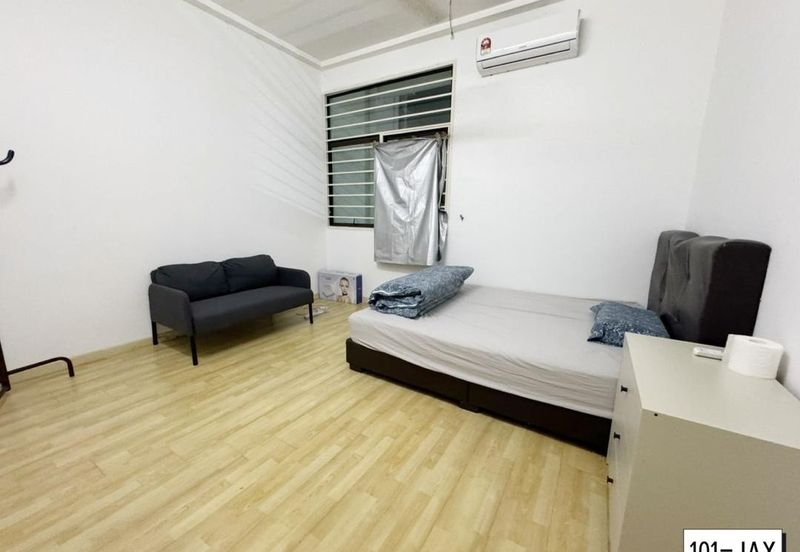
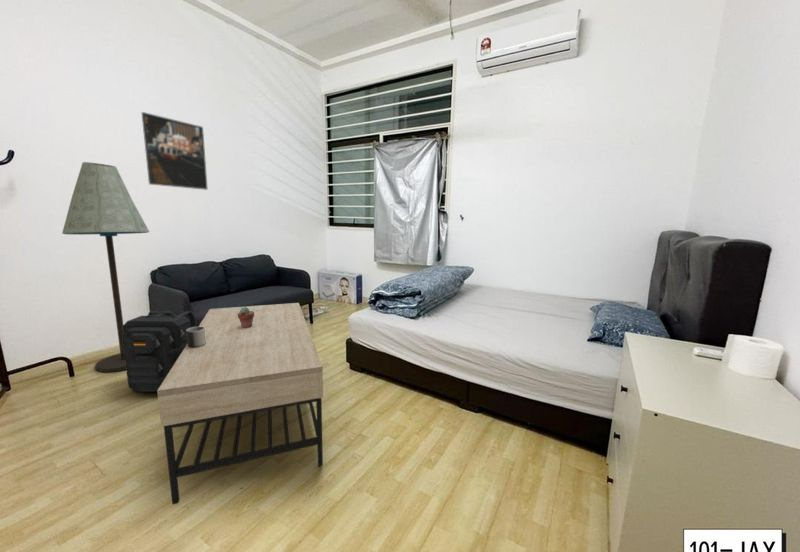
+ backpack [121,309,198,393]
+ potted succulent [238,306,254,328]
+ floor lamp [61,161,150,373]
+ mug [186,326,206,348]
+ coffee table [156,302,324,506]
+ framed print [141,111,209,191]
